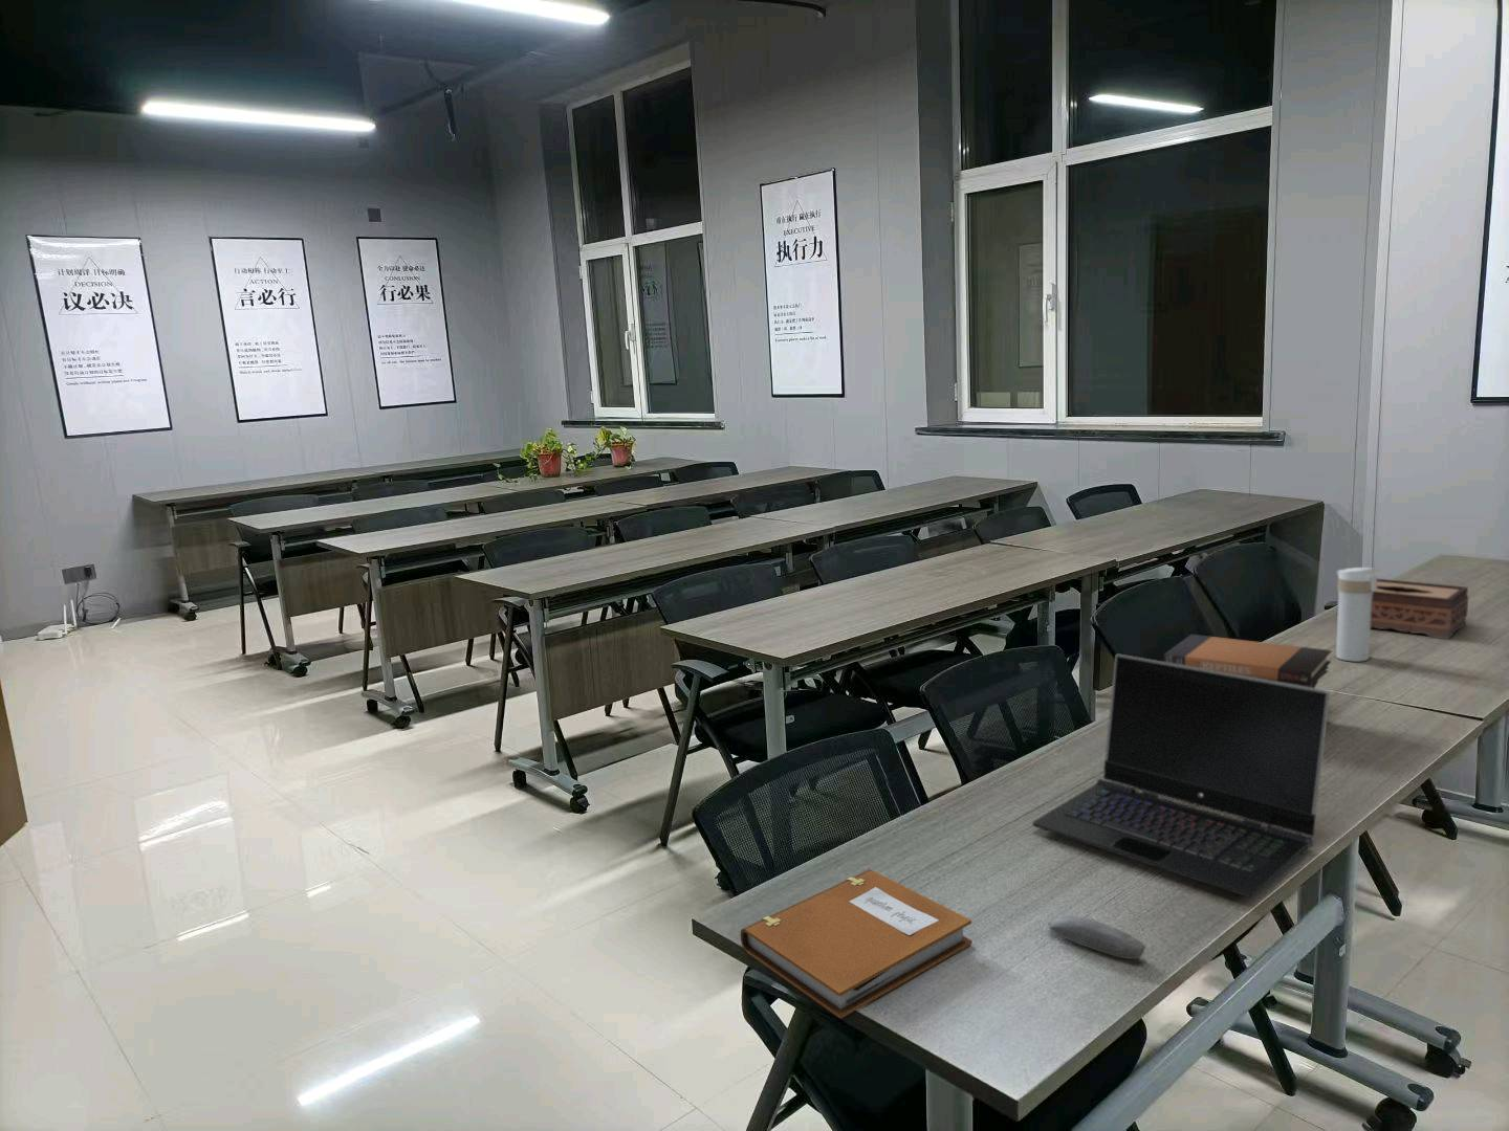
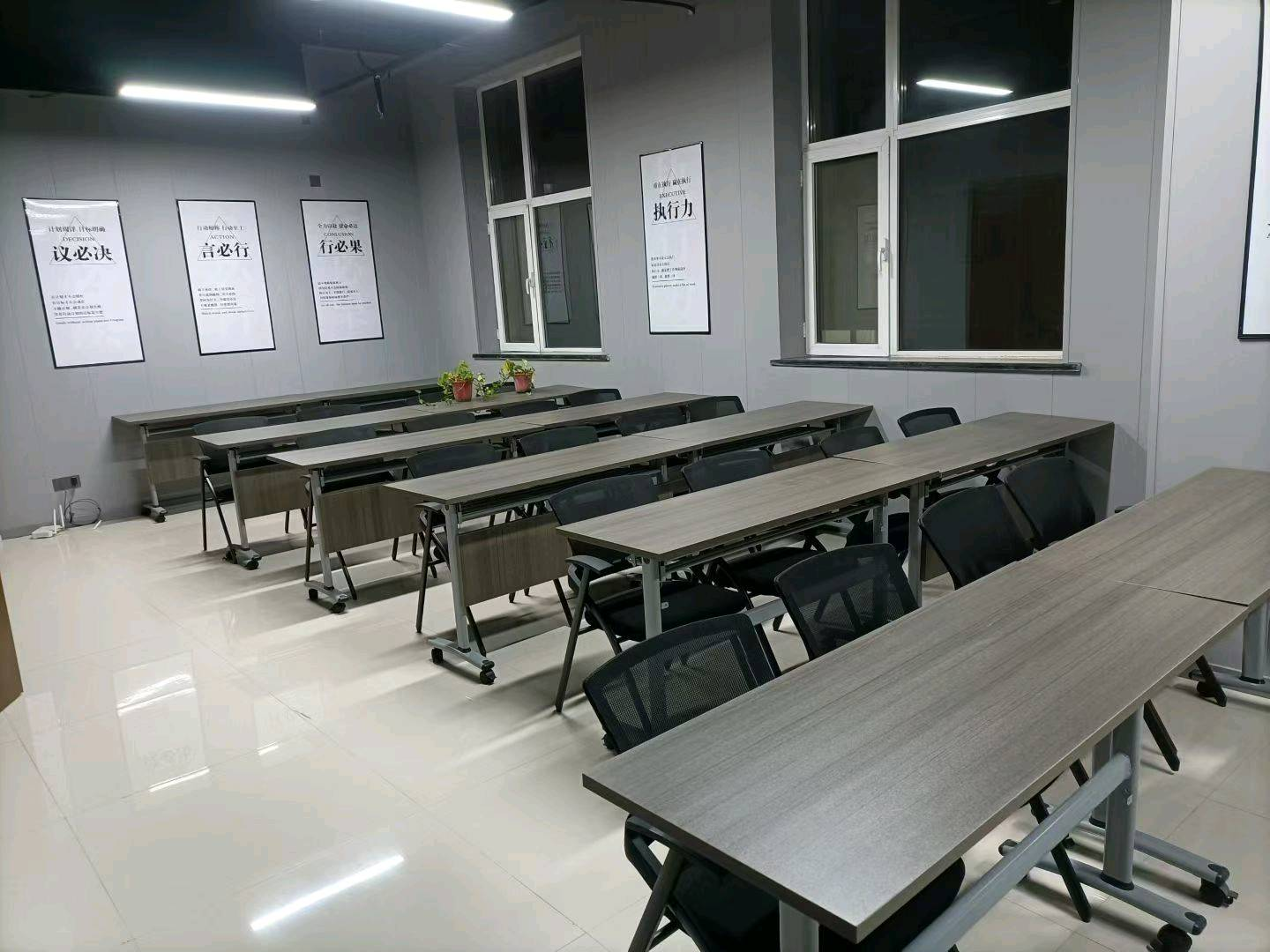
- laptop computer [1031,652,1331,898]
- computer mouse [1047,915,1147,960]
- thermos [1336,567,1378,663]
- book stack [1163,633,1332,688]
- tissue box [1336,579,1469,640]
- notebook [740,868,972,1021]
